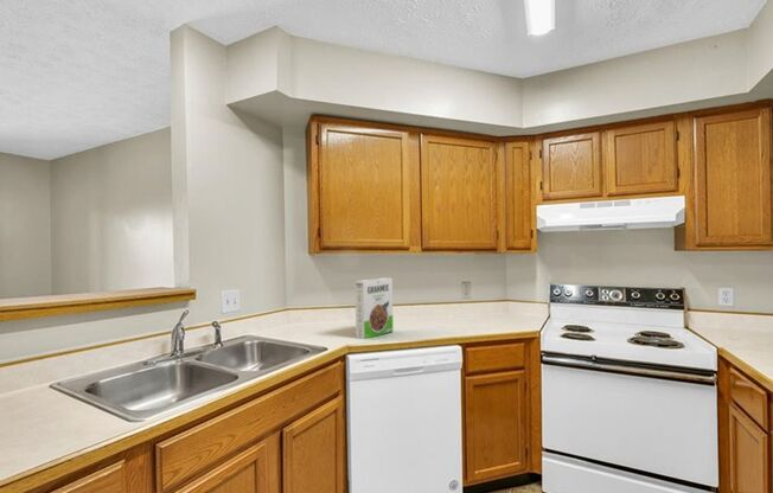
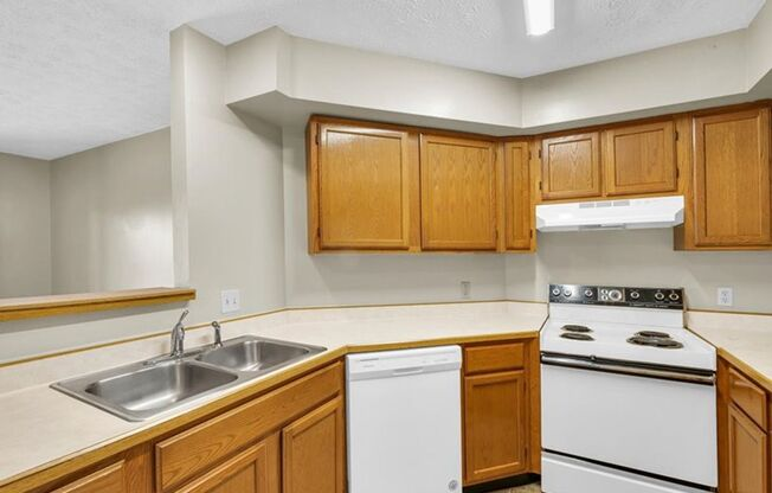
- cereal box [354,276,395,340]
